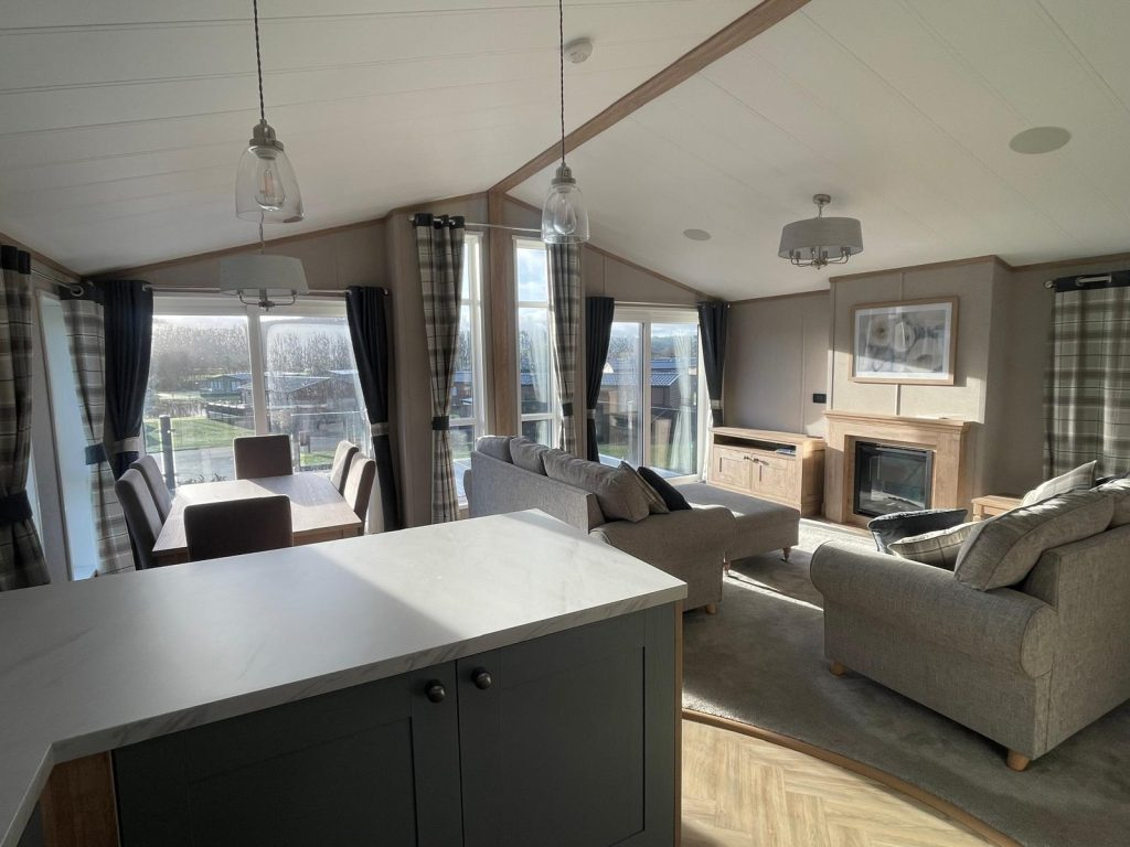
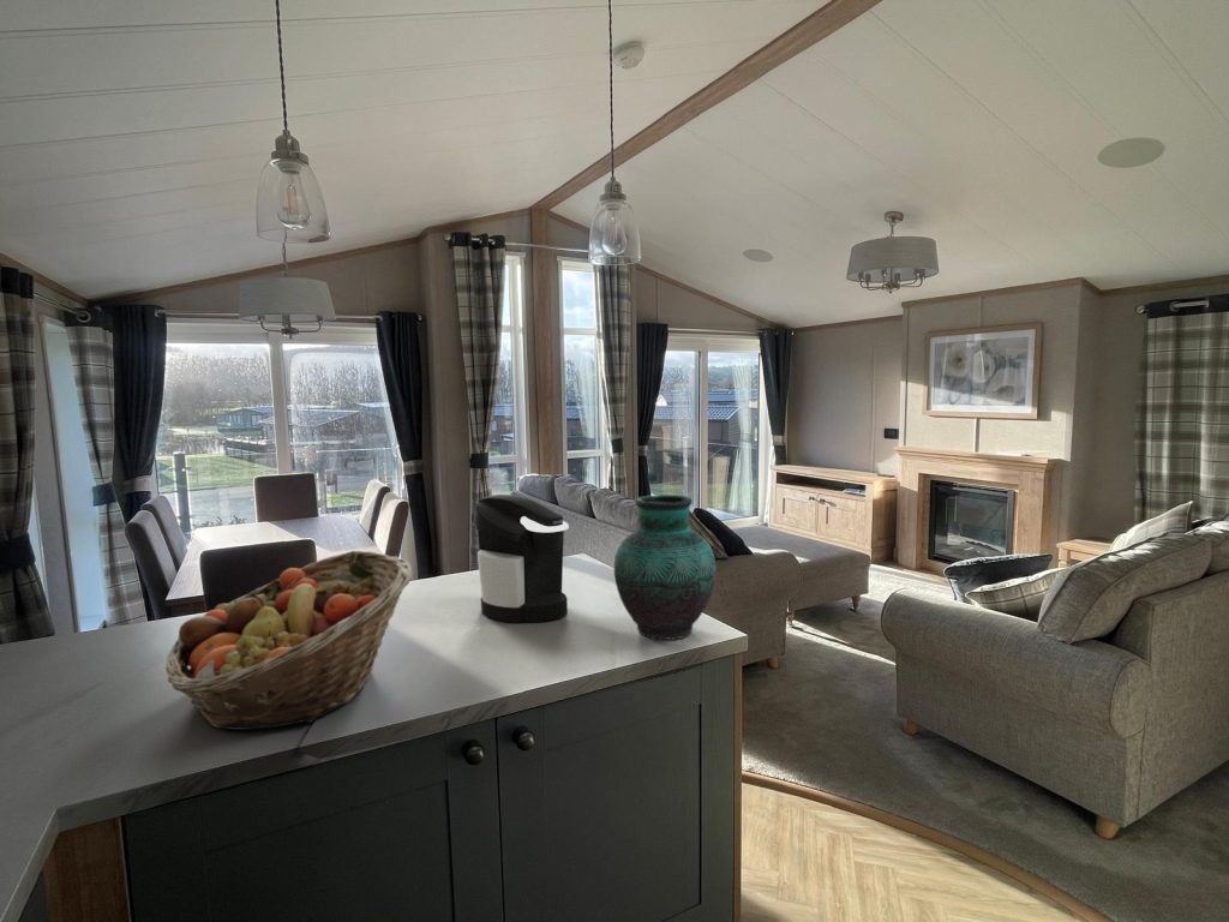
+ vase [613,493,717,641]
+ coffee maker [473,493,570,624]
+ fruit basket [164,550,413,731]
